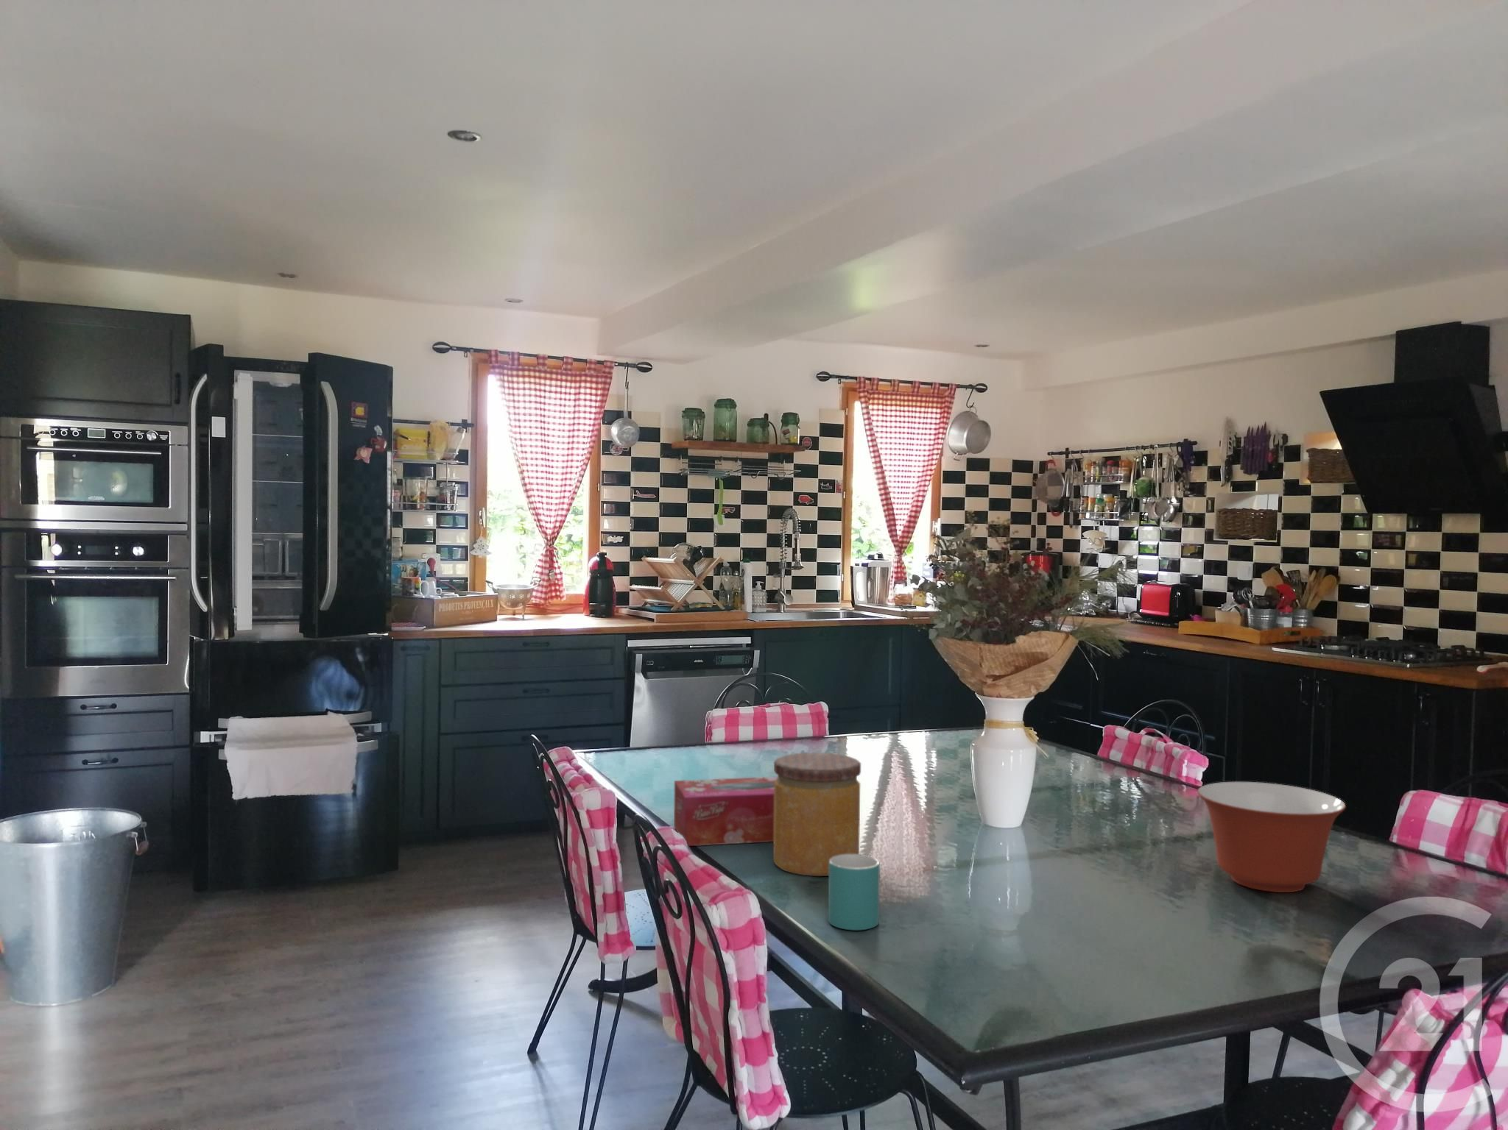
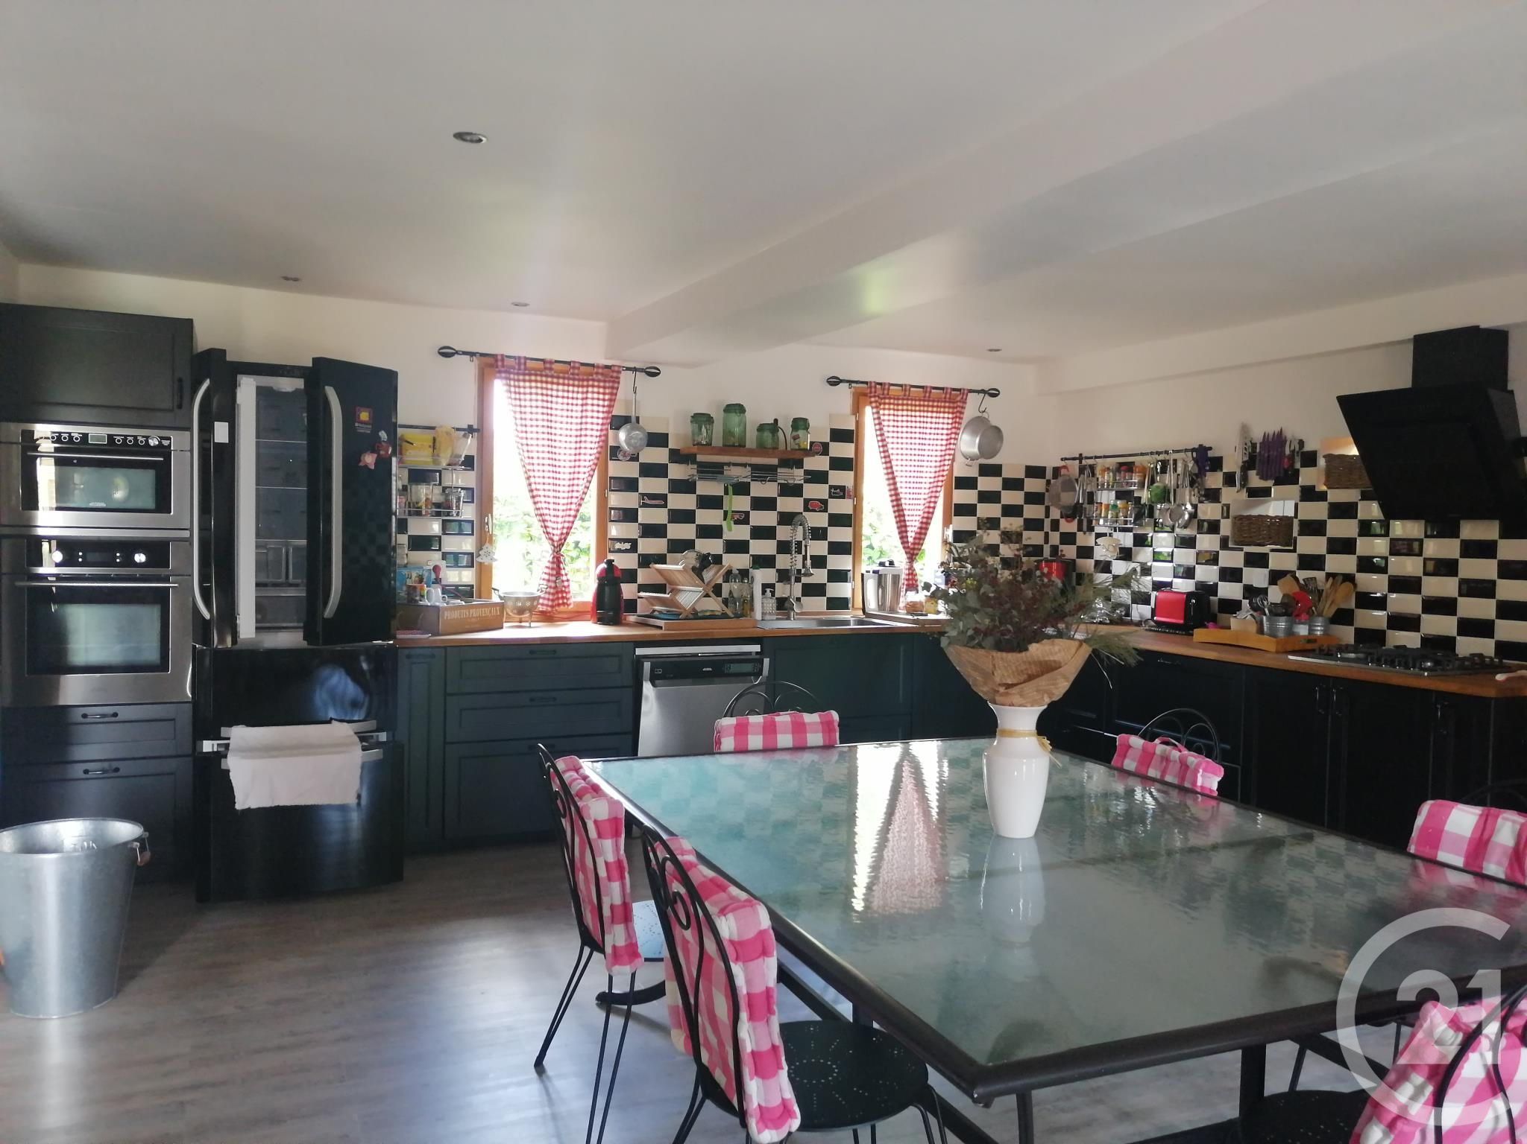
- tissue box [673,776,778,846]
- mixing bowl [1197,781,1347,893]
- jar [773,751,862,877]
- mug [828,855,881,932]
